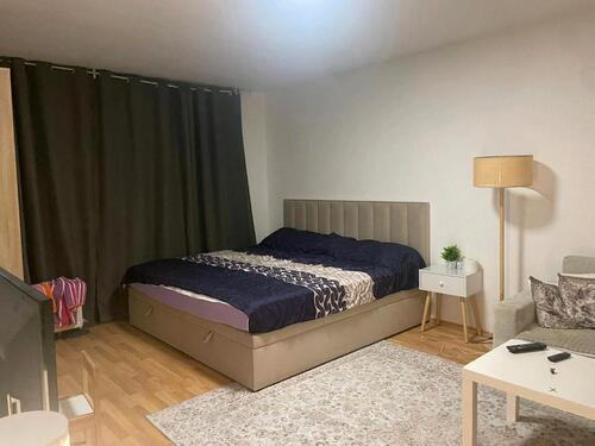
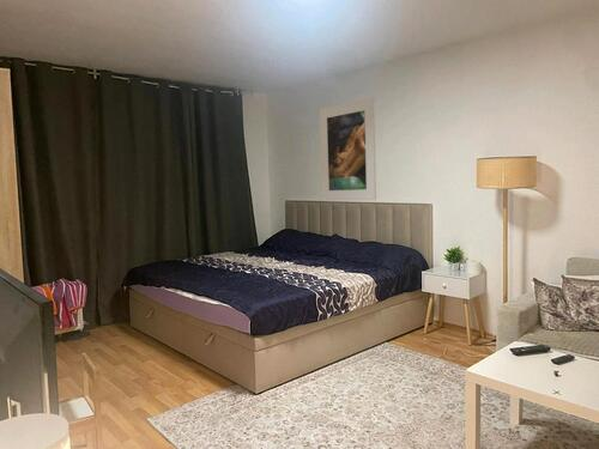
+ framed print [319,97,377,201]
